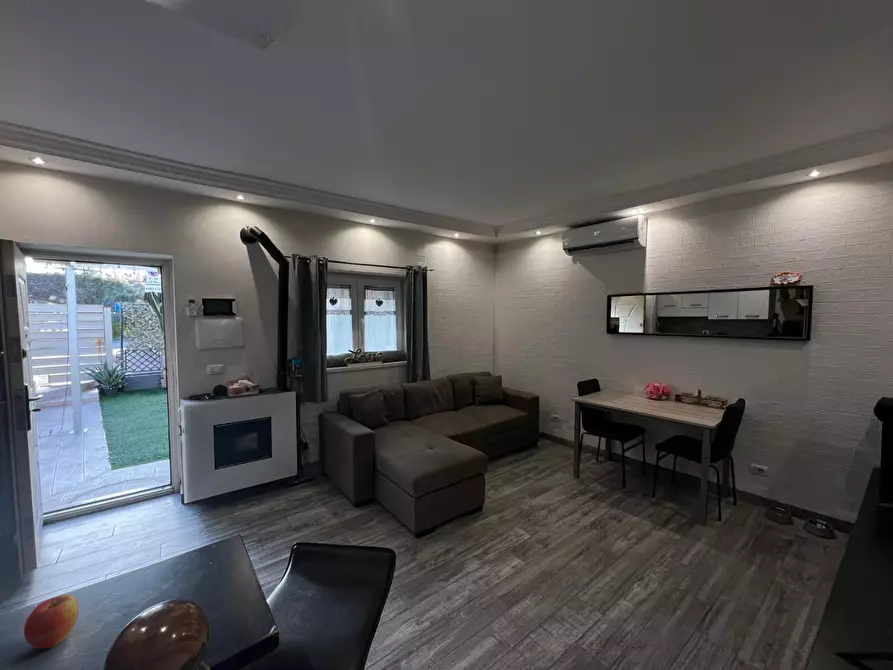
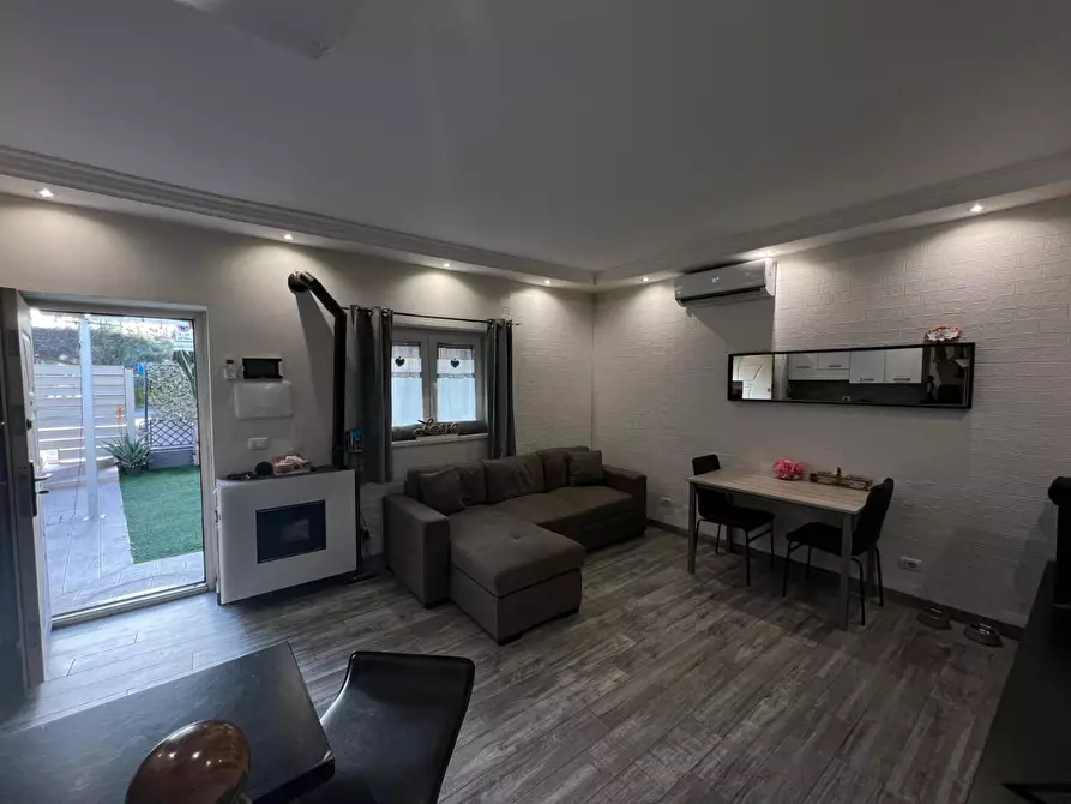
- apple [23,594,80,649]
